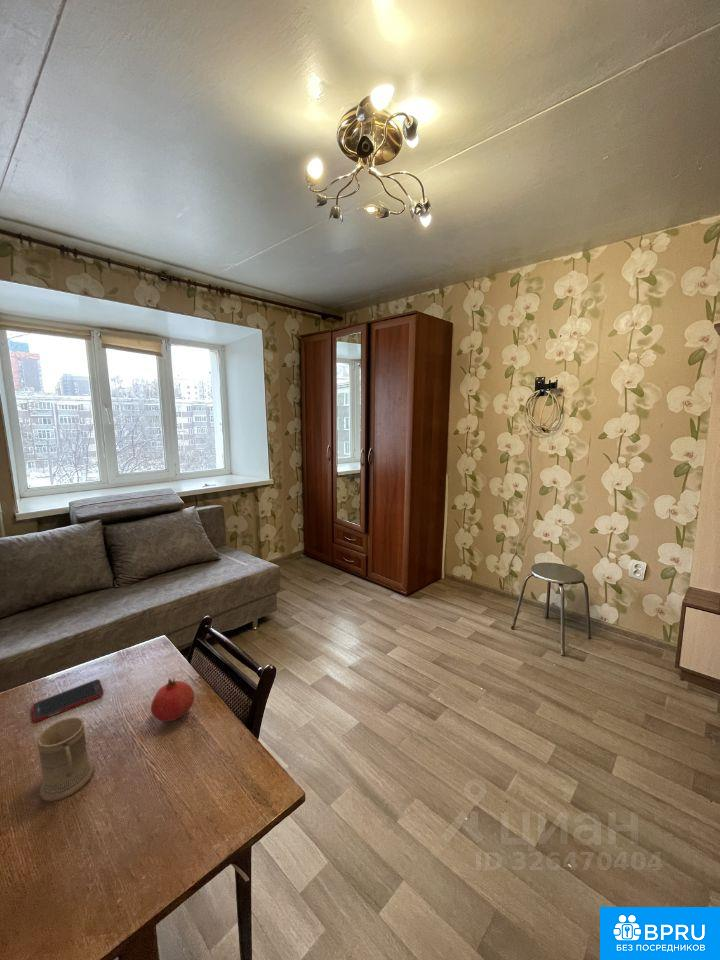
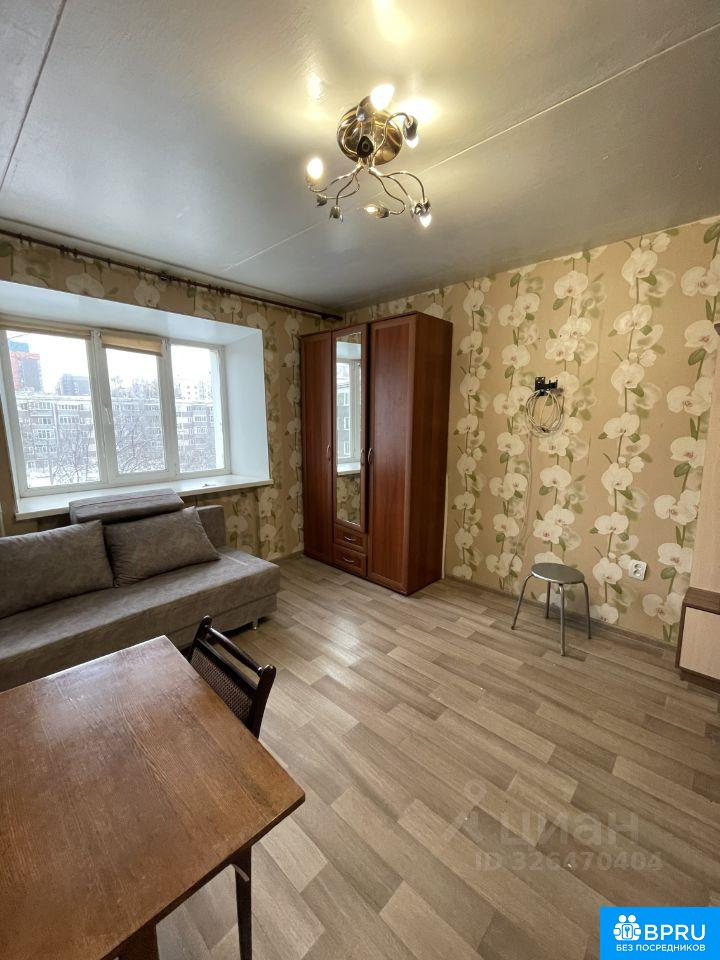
- mug [36,716,95,802]
- cell phone [31,678,105,723]
- fruit [150,676,195,723]
